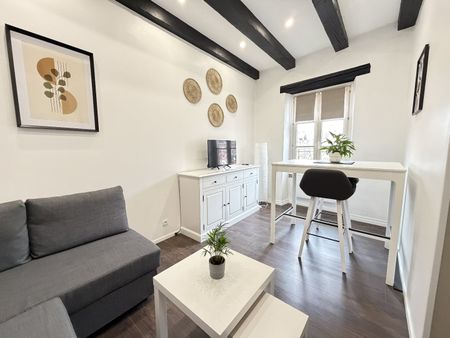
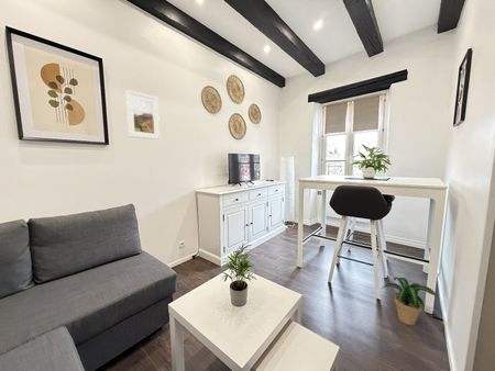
+ potted plant [381,277,439,326]
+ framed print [124,89,161,140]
